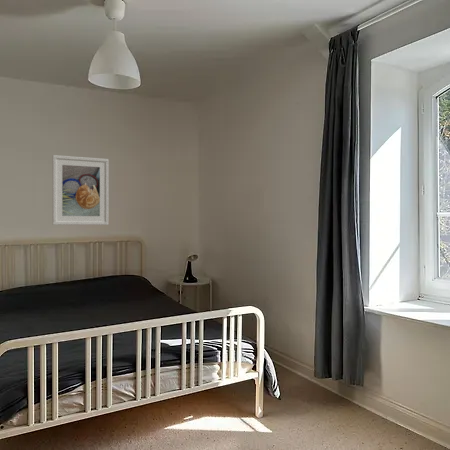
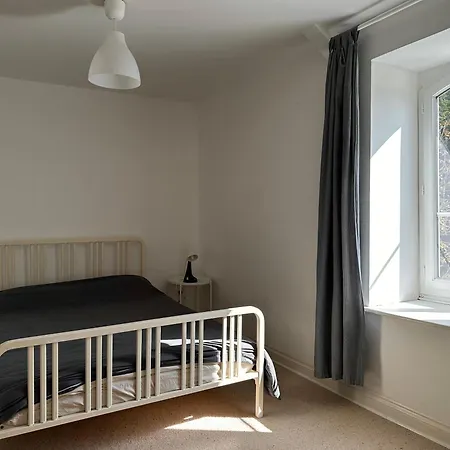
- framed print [52,154,110,226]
